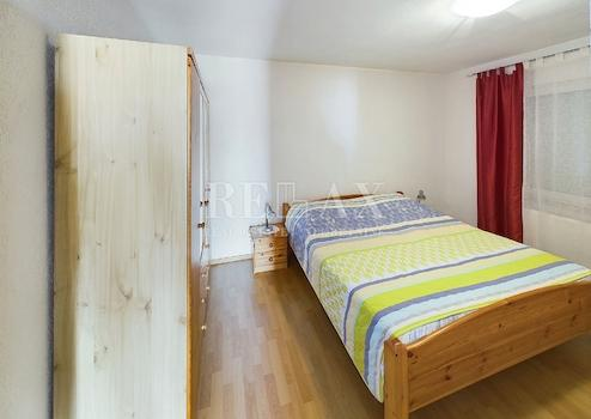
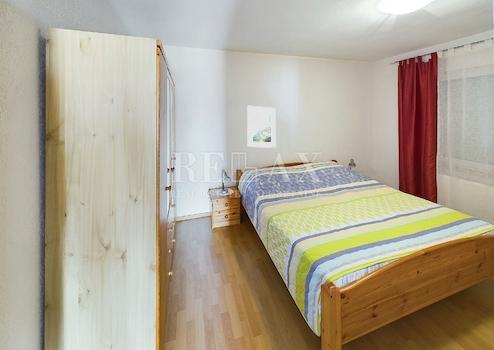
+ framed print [246,105,277,149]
